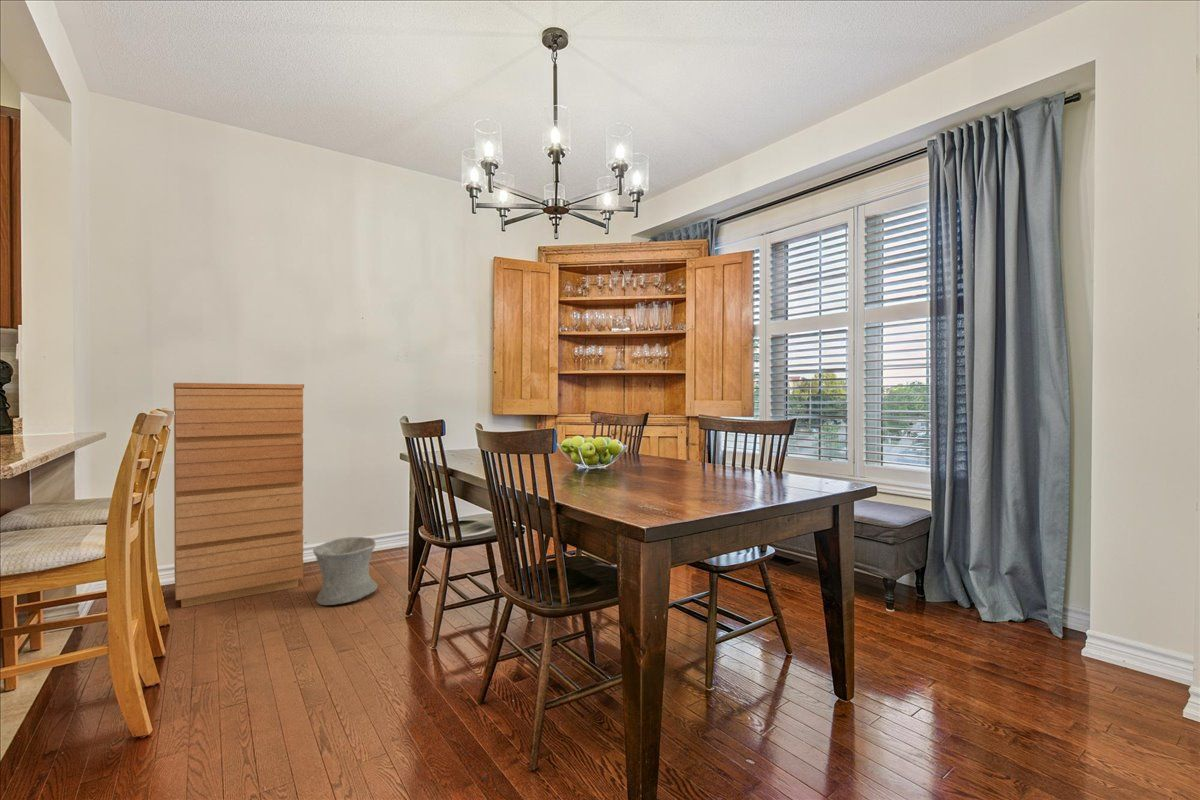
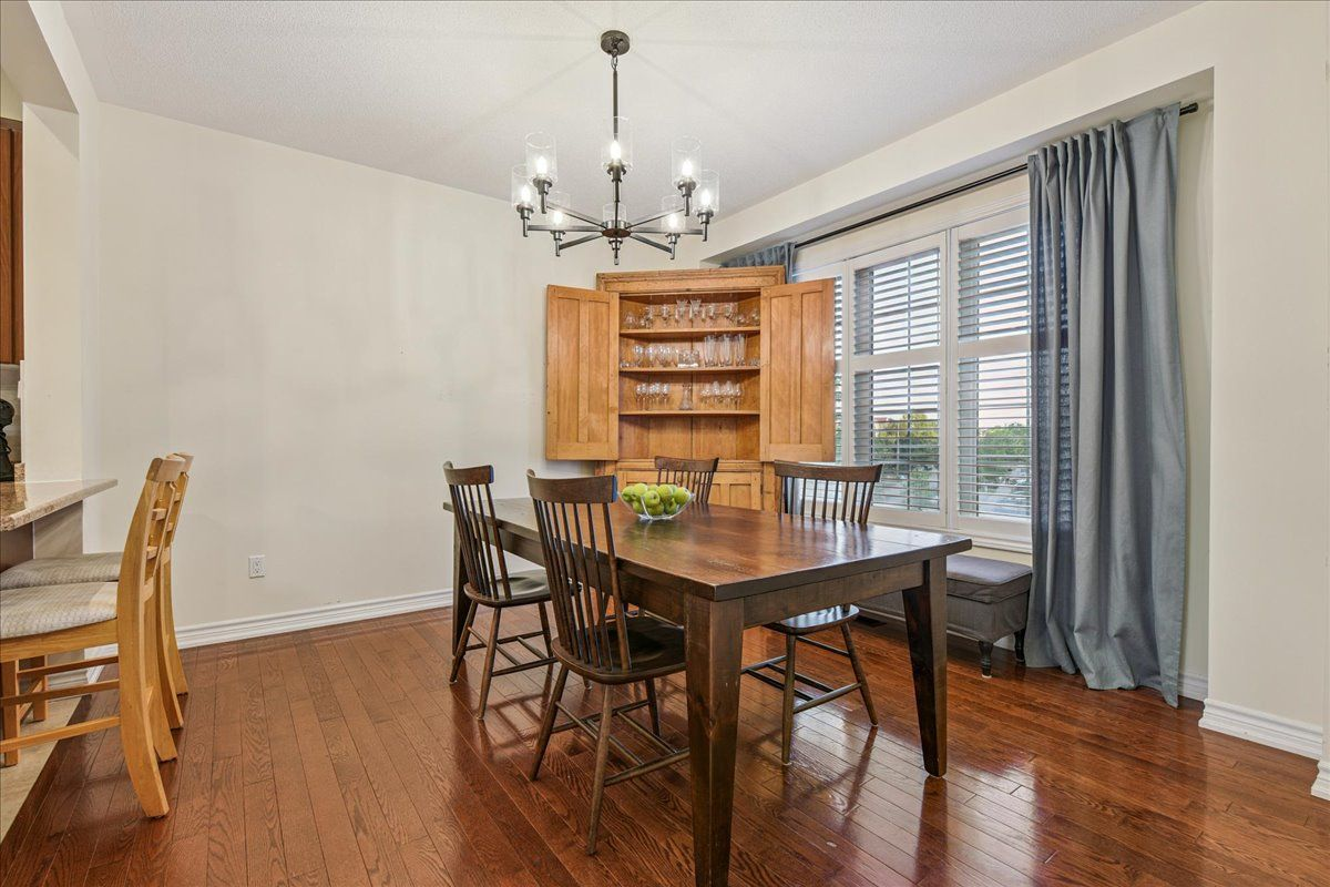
- vase [312,536,378,606]
- dresser [172,382,305,608]
